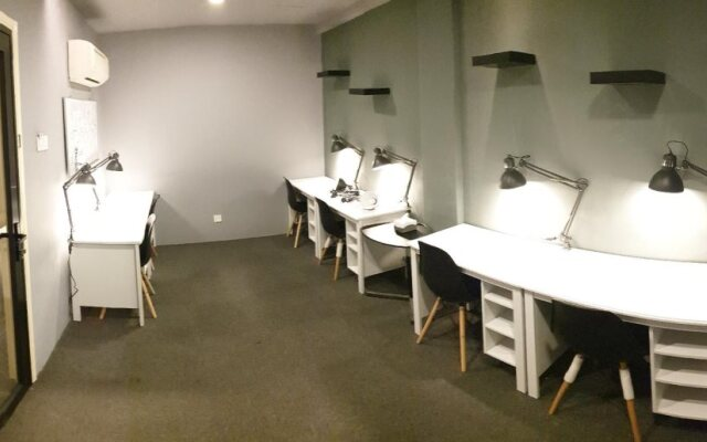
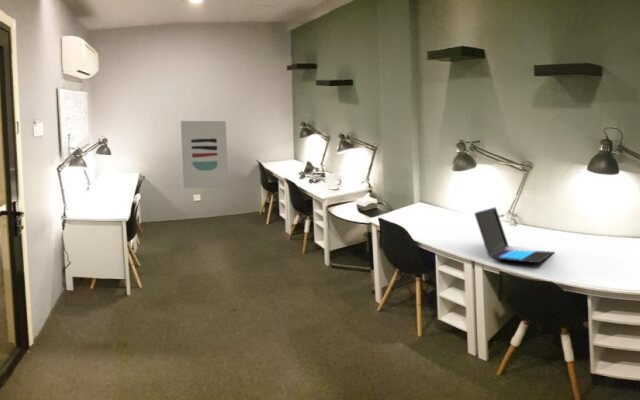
+ laptop [473,206,555,264]
+ wall art [180,120,229,190]
